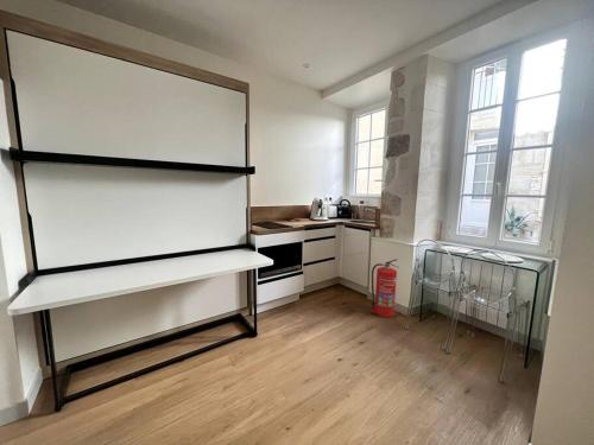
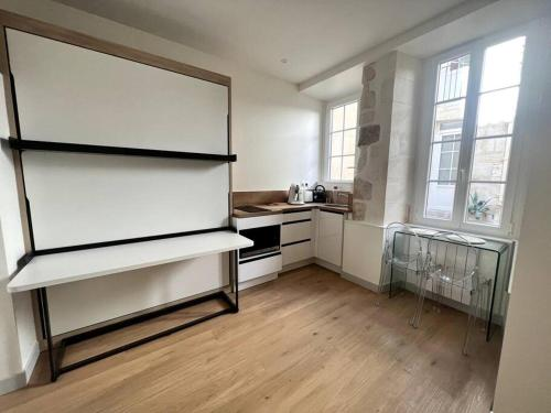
- fire extinguisher [369,259,400,318]
